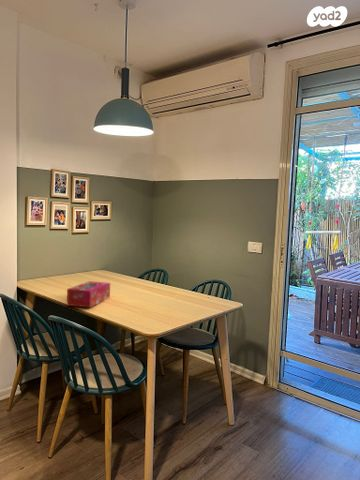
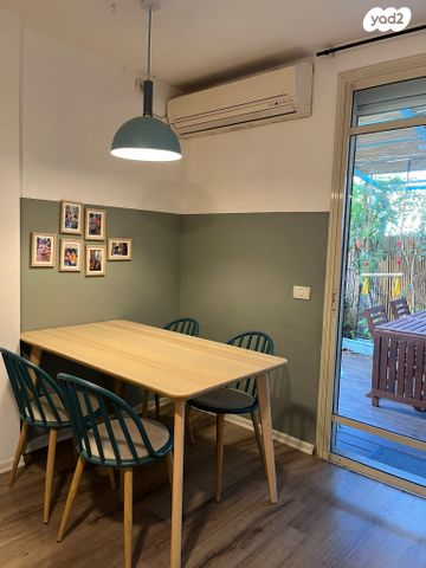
- tissue box [66,280,111,309]
